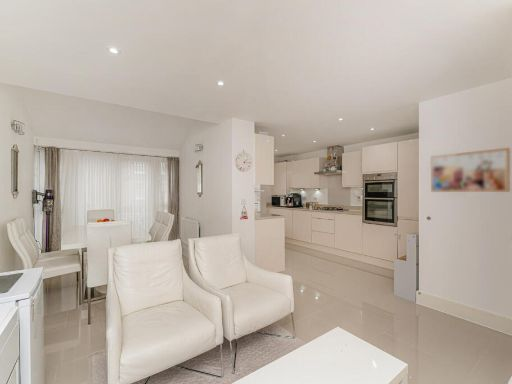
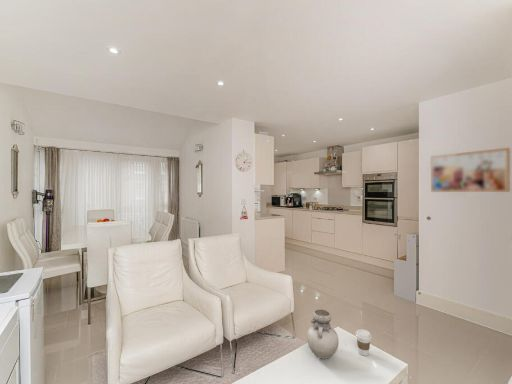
+ vase [306,308,340,359]
+ coffee cup [354,328,373,357]
